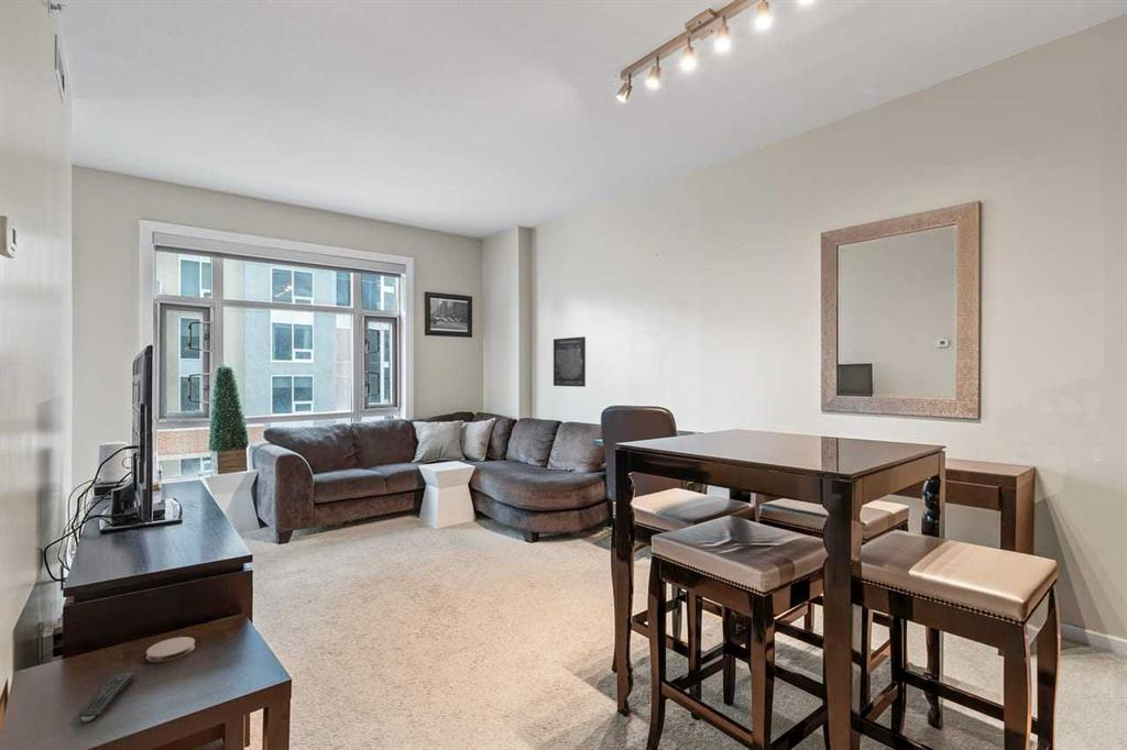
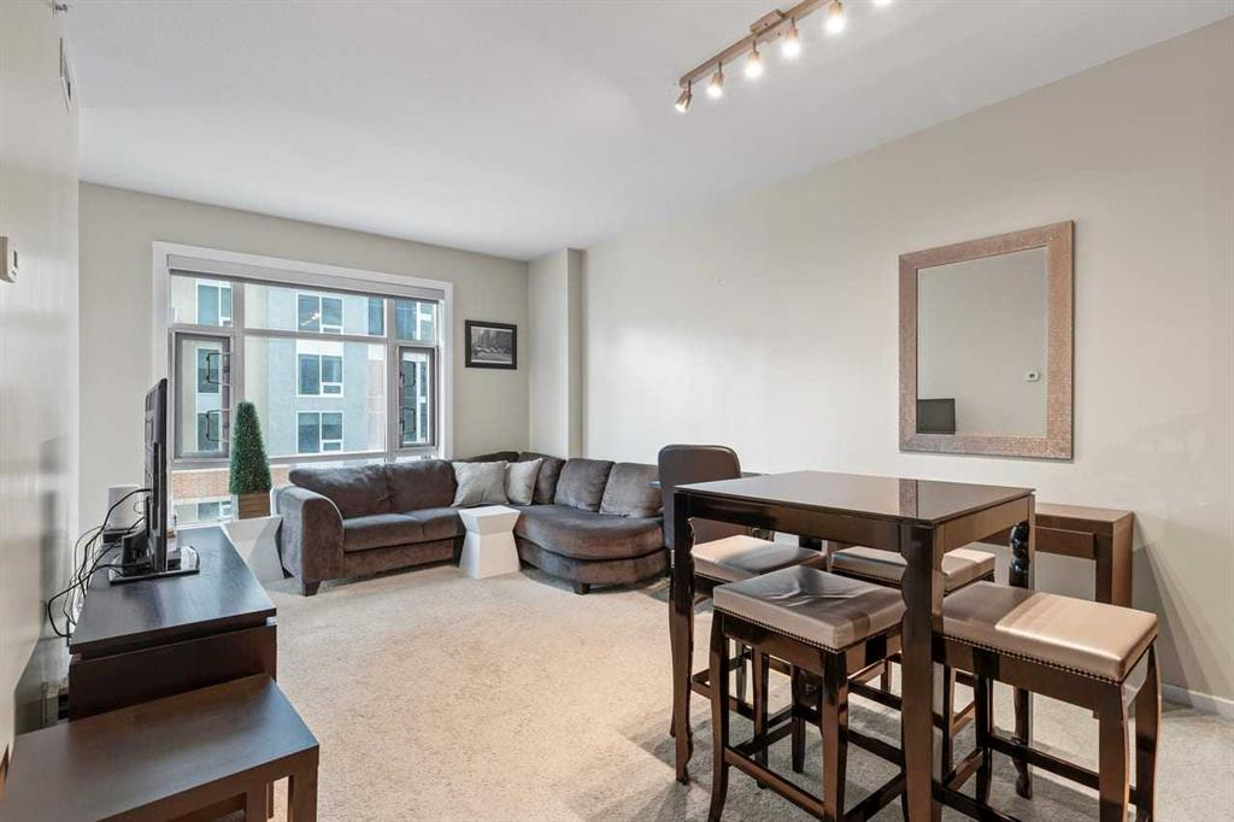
- remote control [78,672,136,723]
- wall art [552,335,587,388]
- coaster [145,636,196,663]
